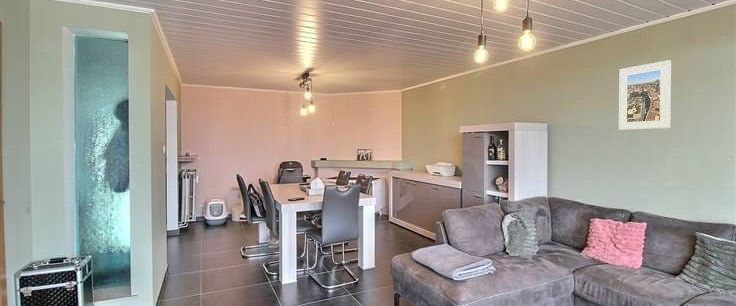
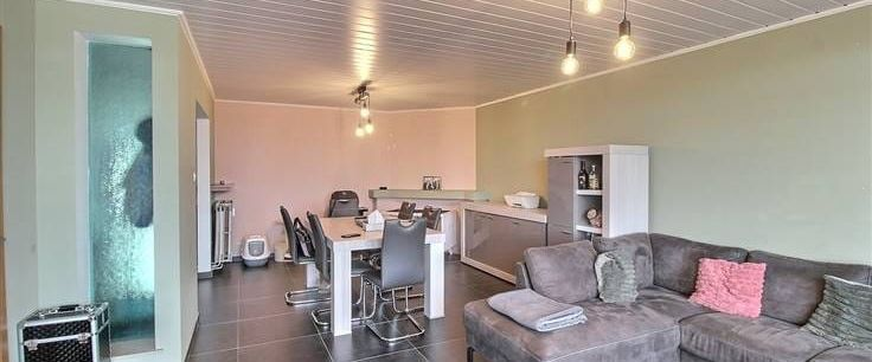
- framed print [618,59,672,131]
